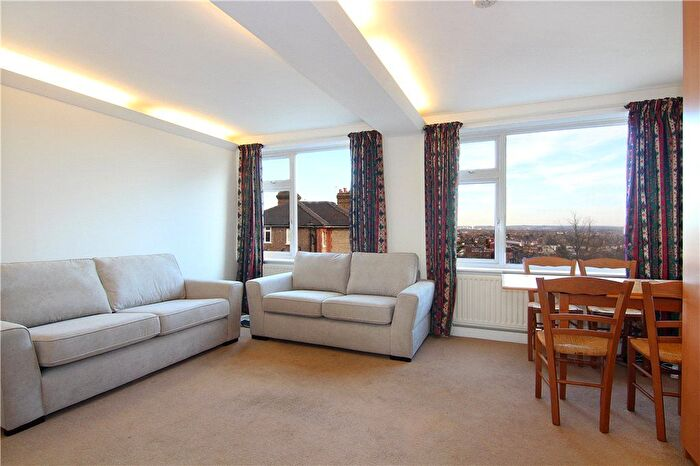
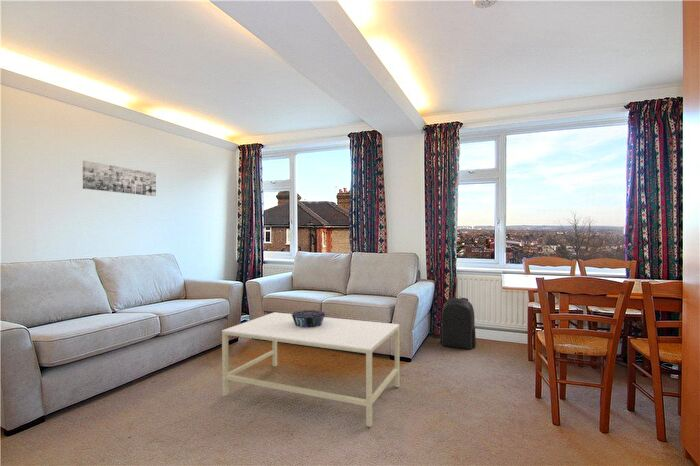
+ decorative bowl [292,309,326,328]
+ coffee table [221,311,400,428]
+ backpack [439,295,477,350]
+ wall art [82,160,157,197]
